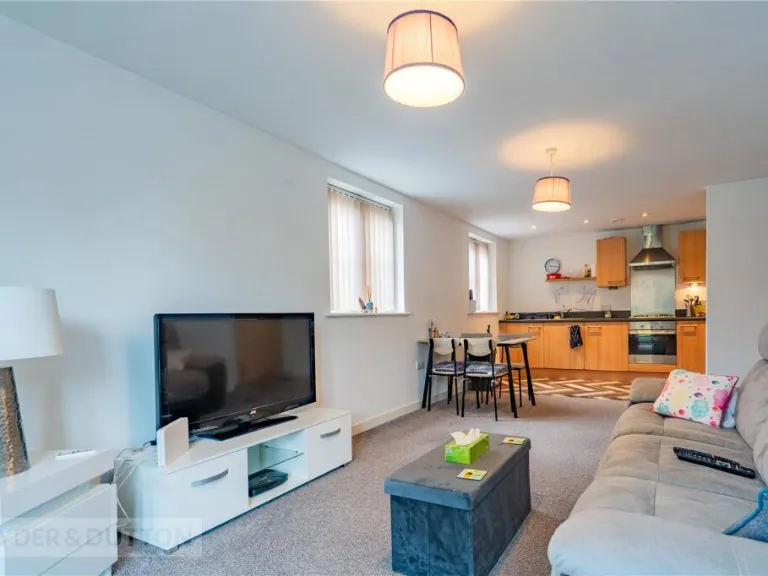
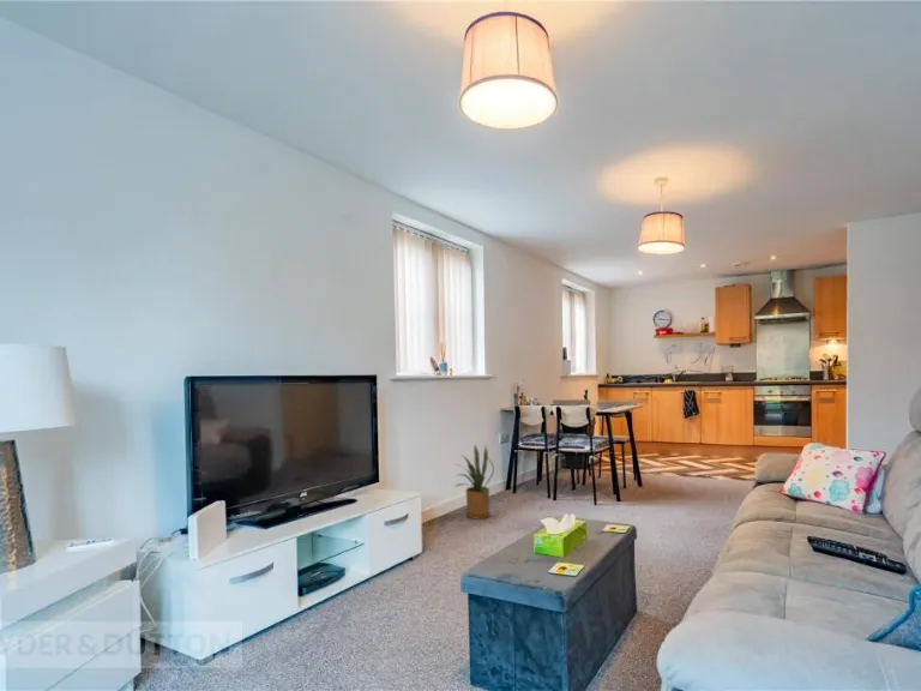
+ house plant [453,444,495,521]
